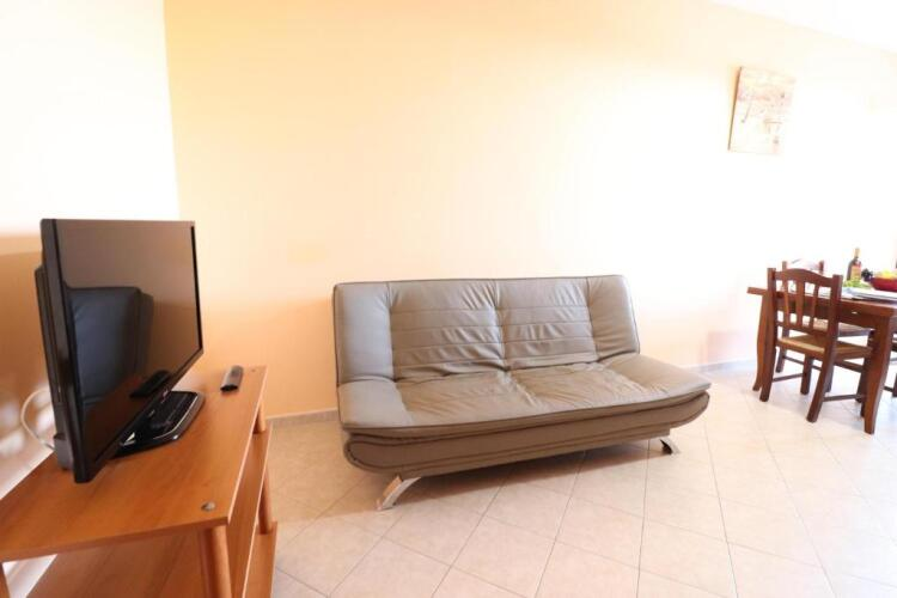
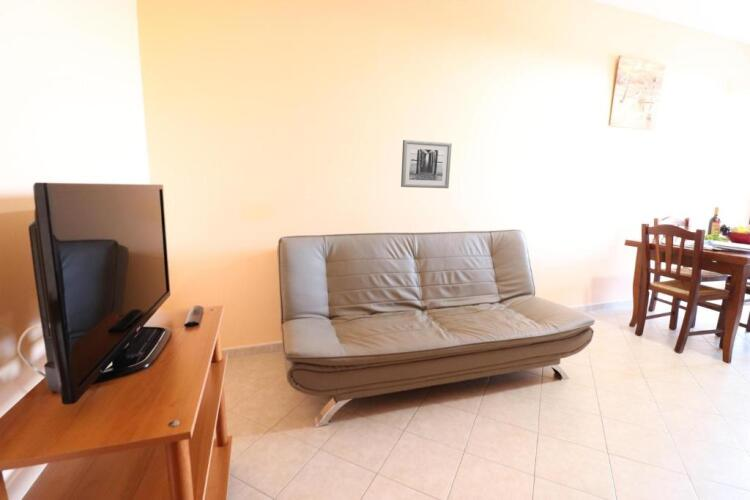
+ wall art [400,139,453,189]
